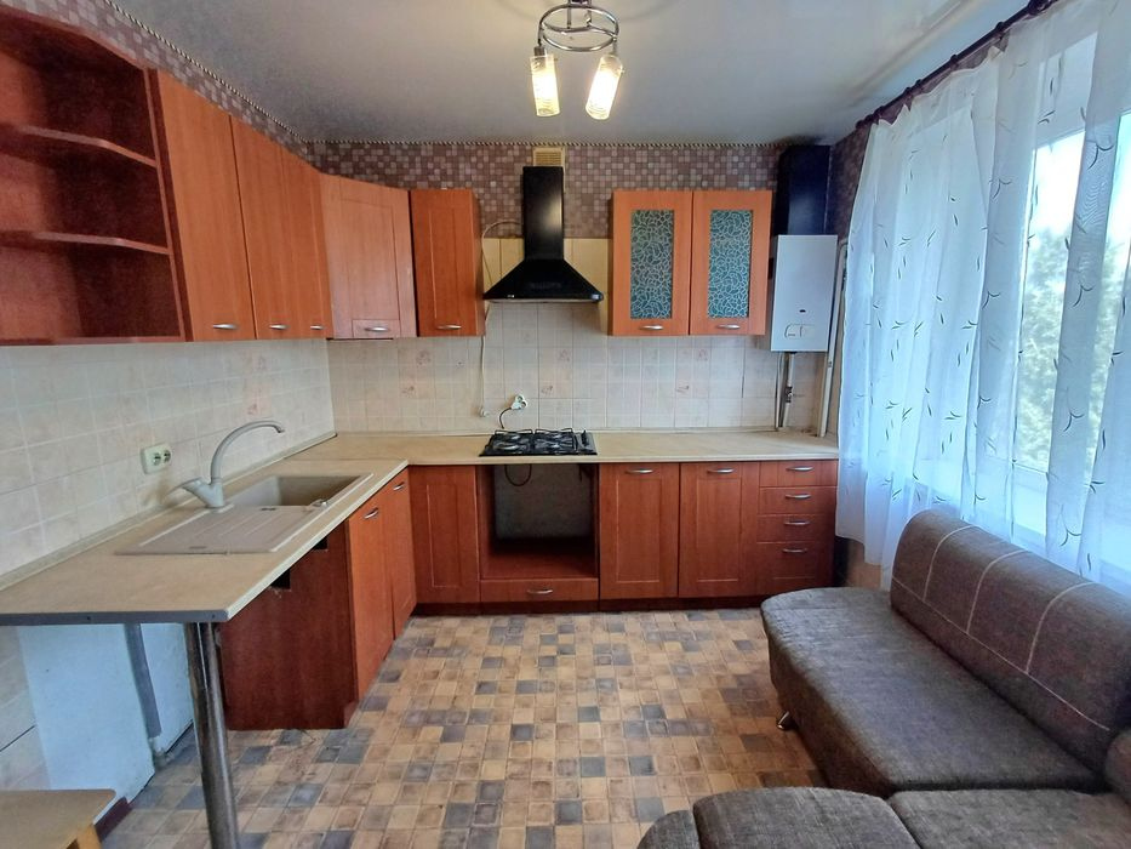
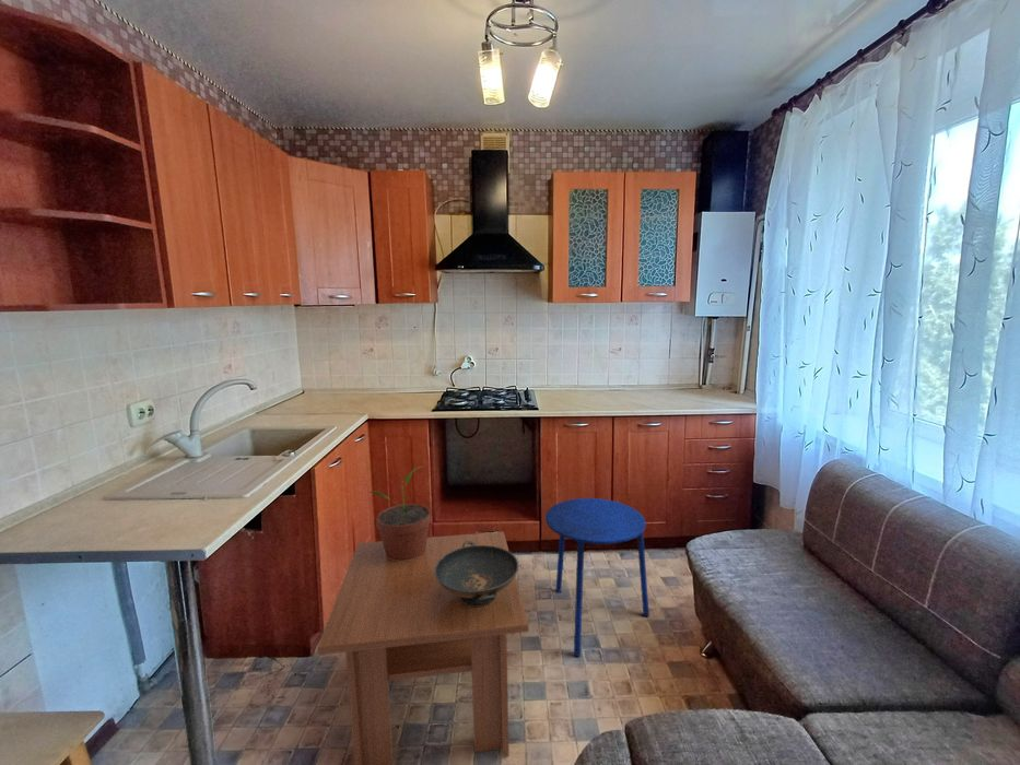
+ coffee table [316,530,529,765]
+ decorative bowl [434,541,519,607]
+ side table [544,497,650,658]
+ potted plant [370,464,432,562]
